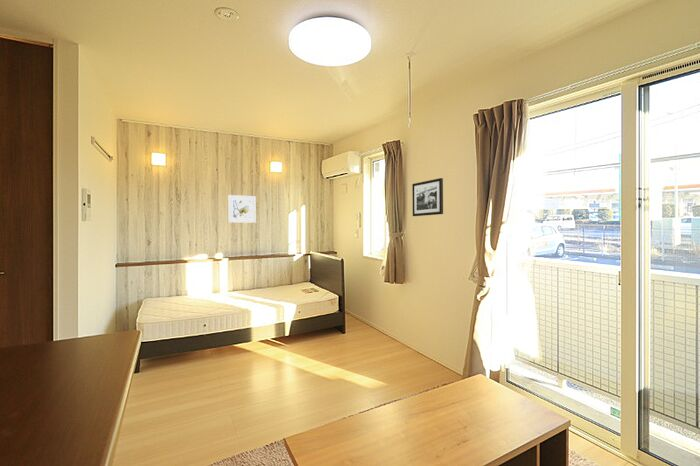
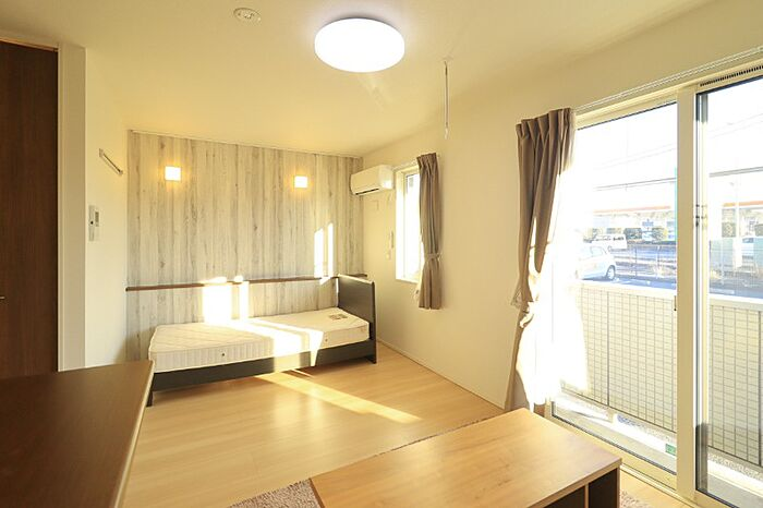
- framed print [227,194,257,224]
- picture frame [411,177,444,217]
